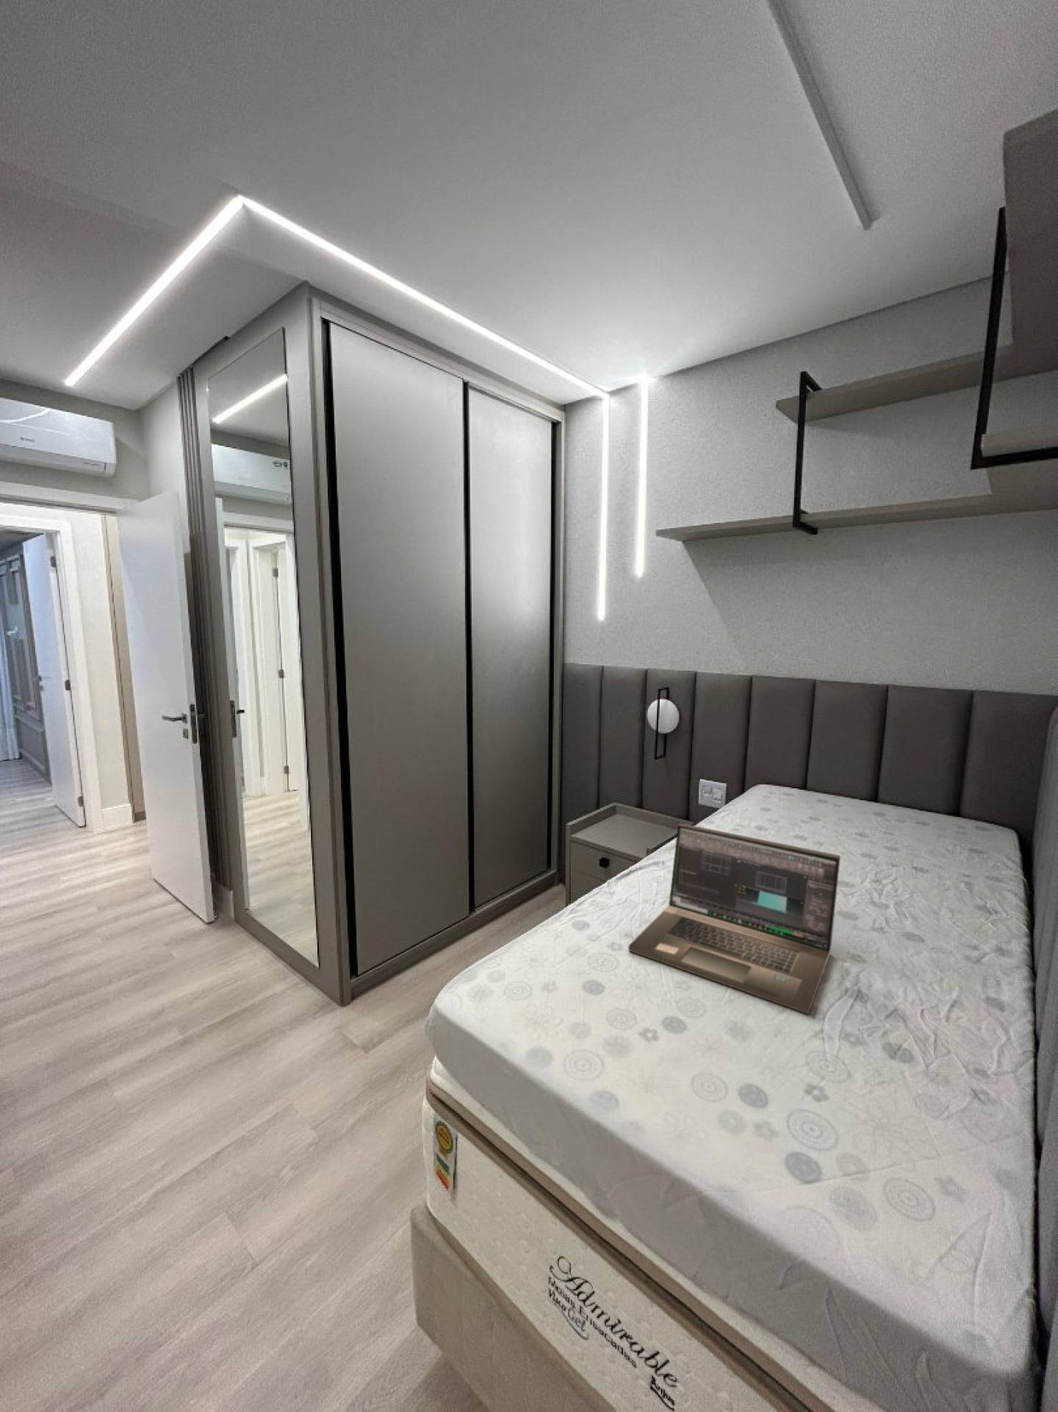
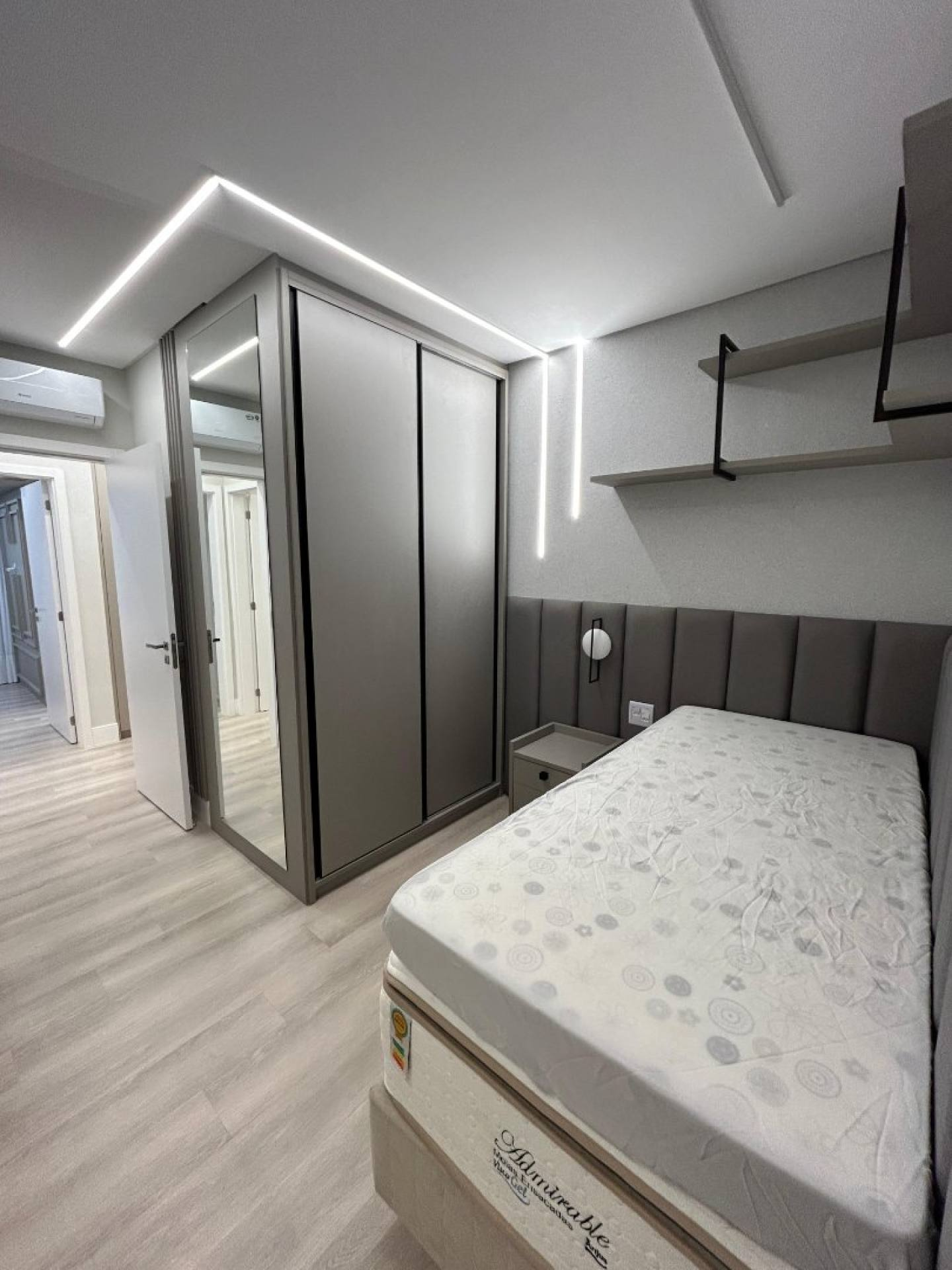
- laptop [628,823,841,1015]
